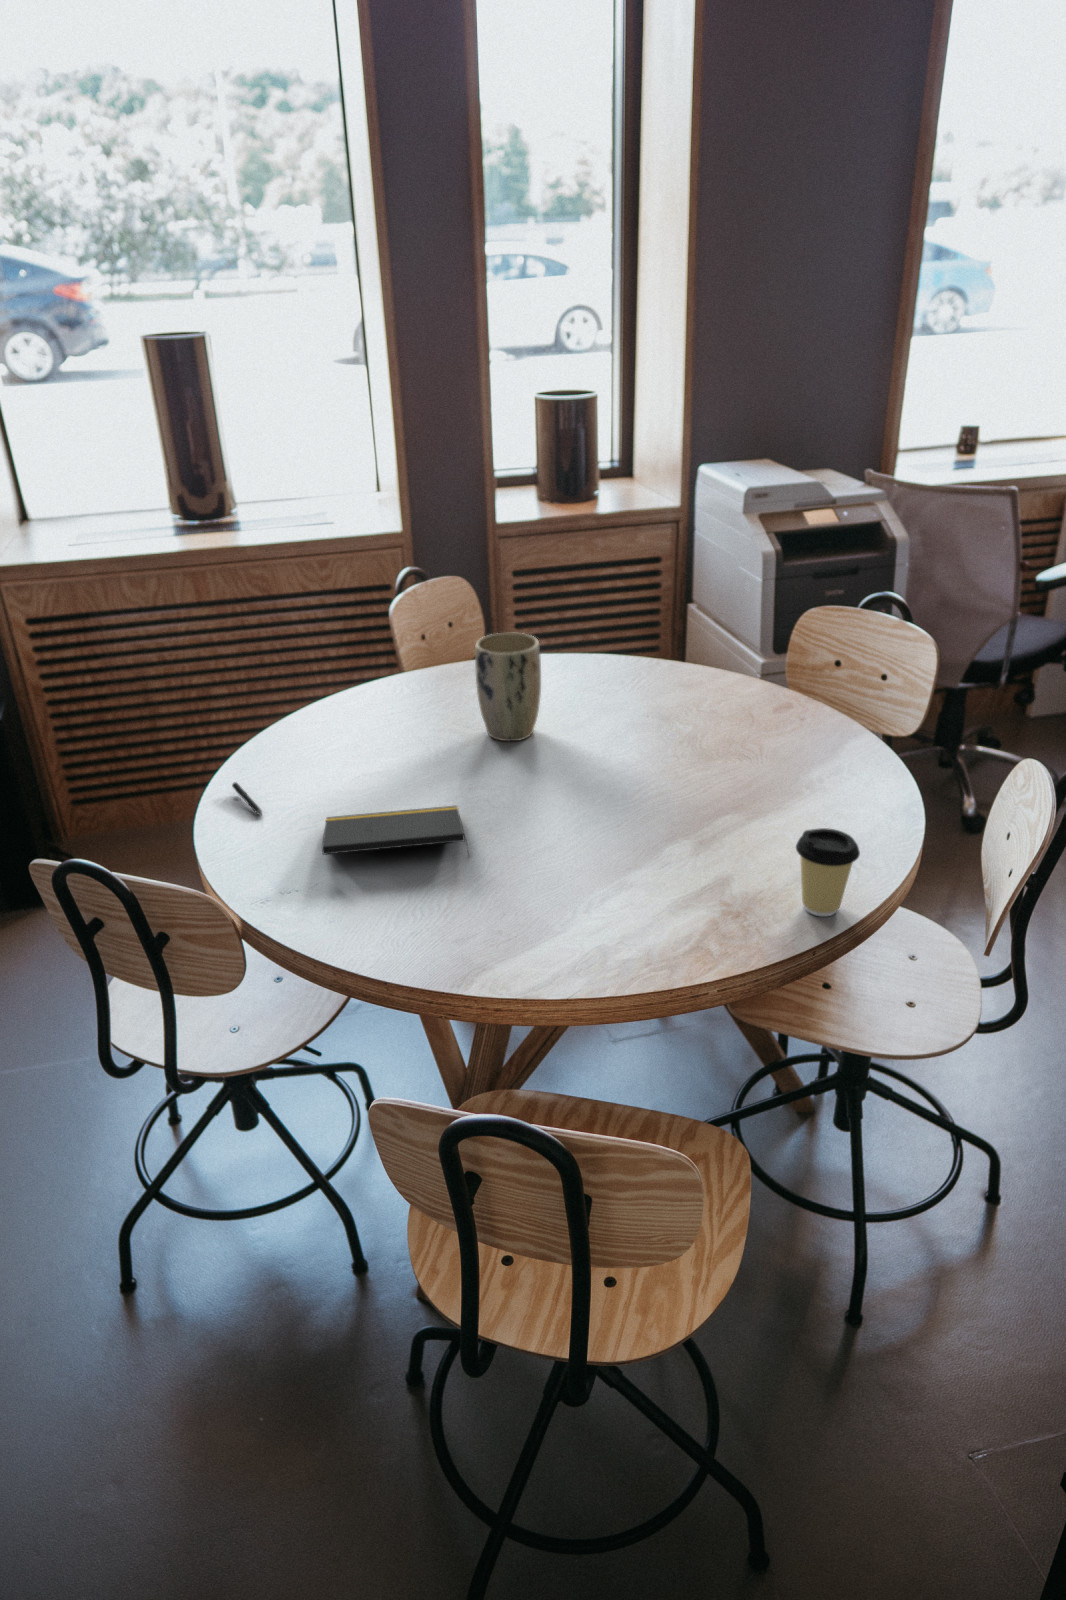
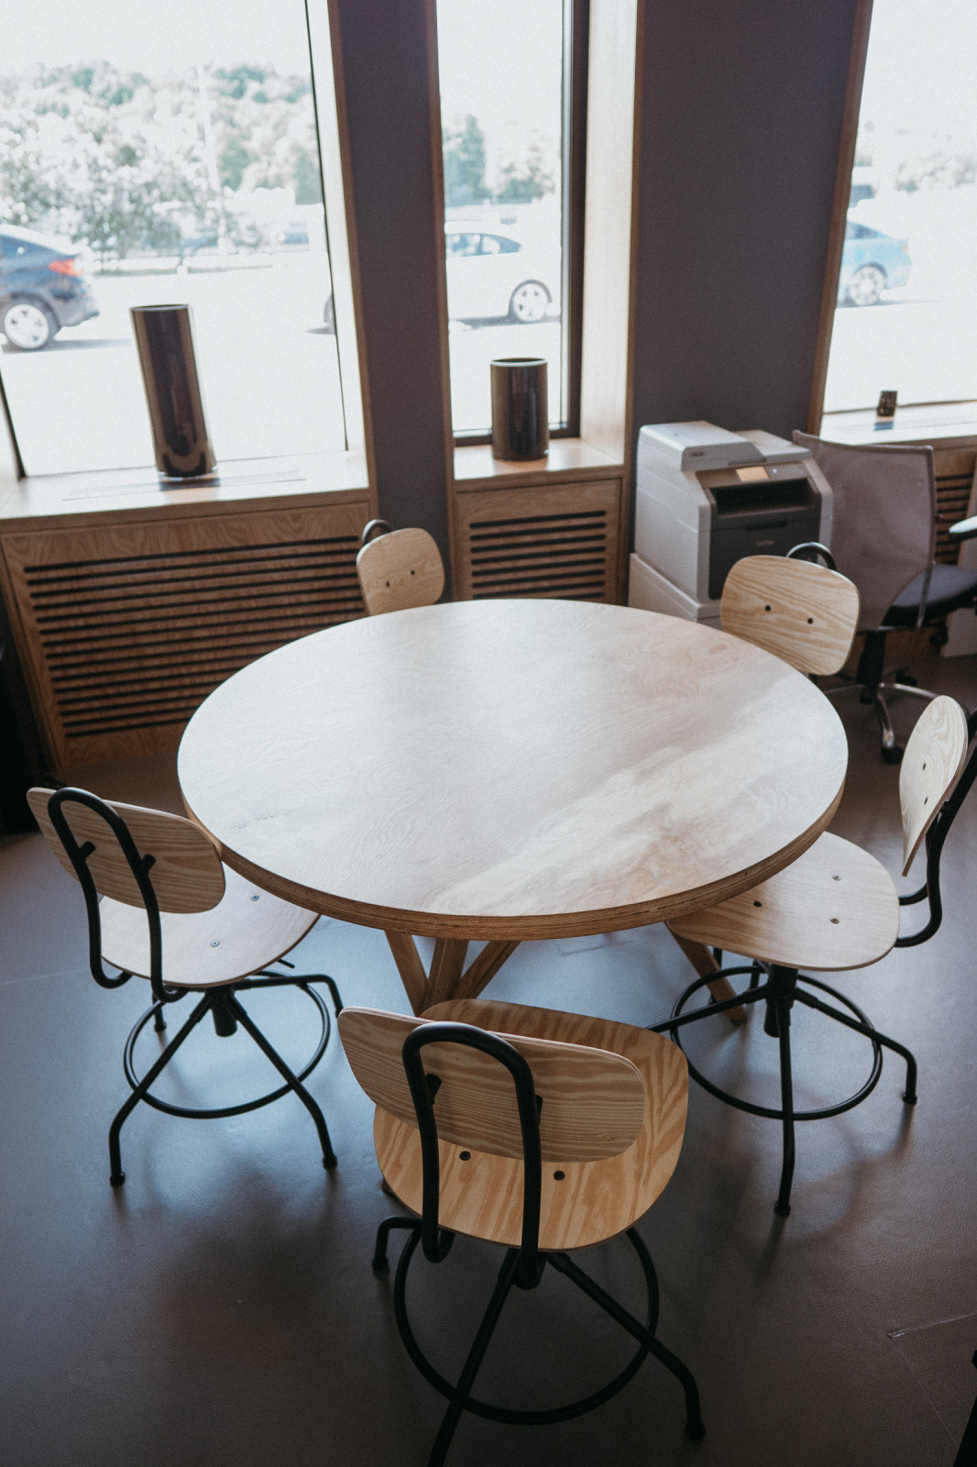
- coffee cup [795,827,861,918]
- notepad [321,804,471,858]
- pen [231,782,263,816]
- plant pot [474,632,543,742]
